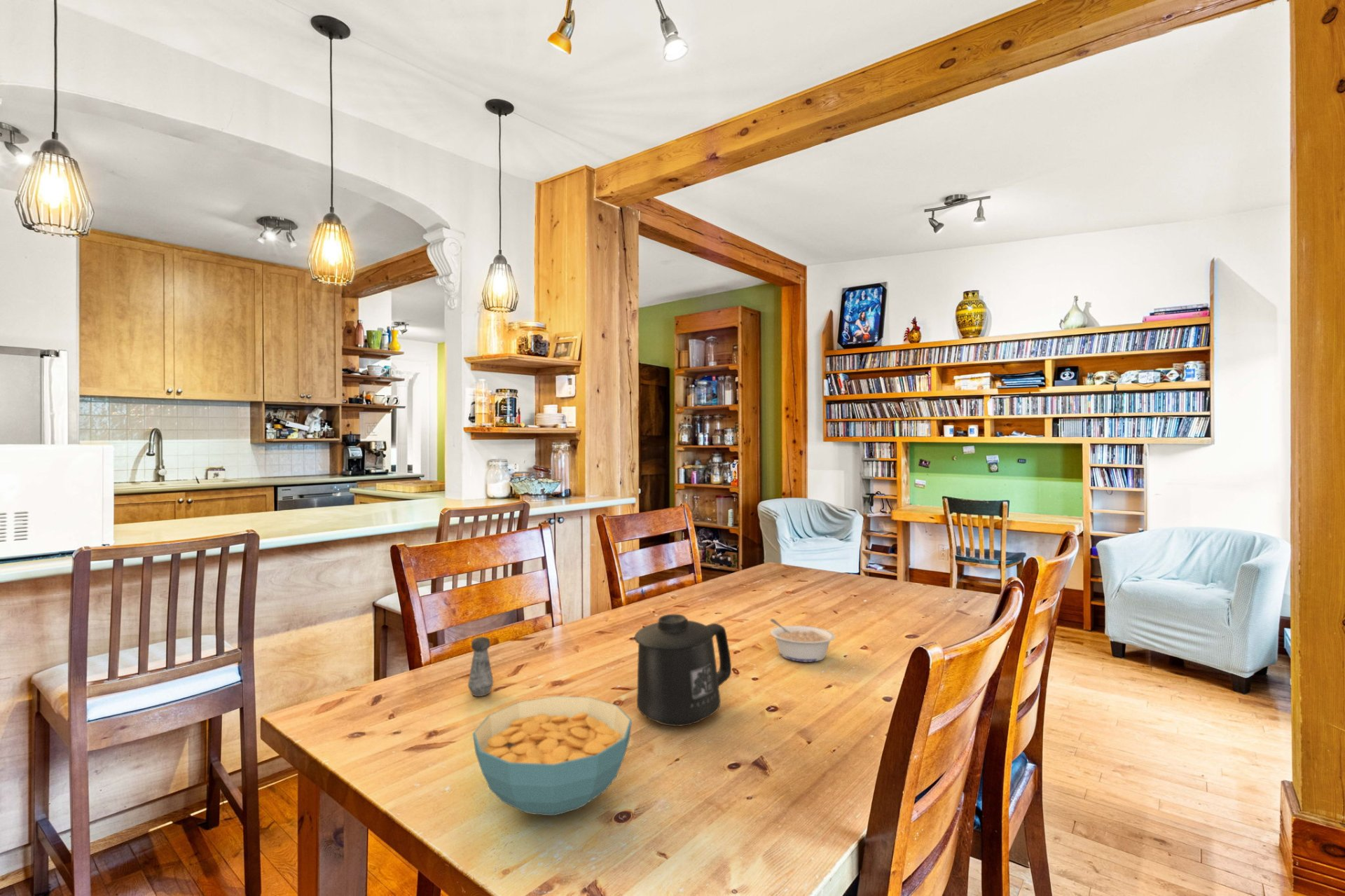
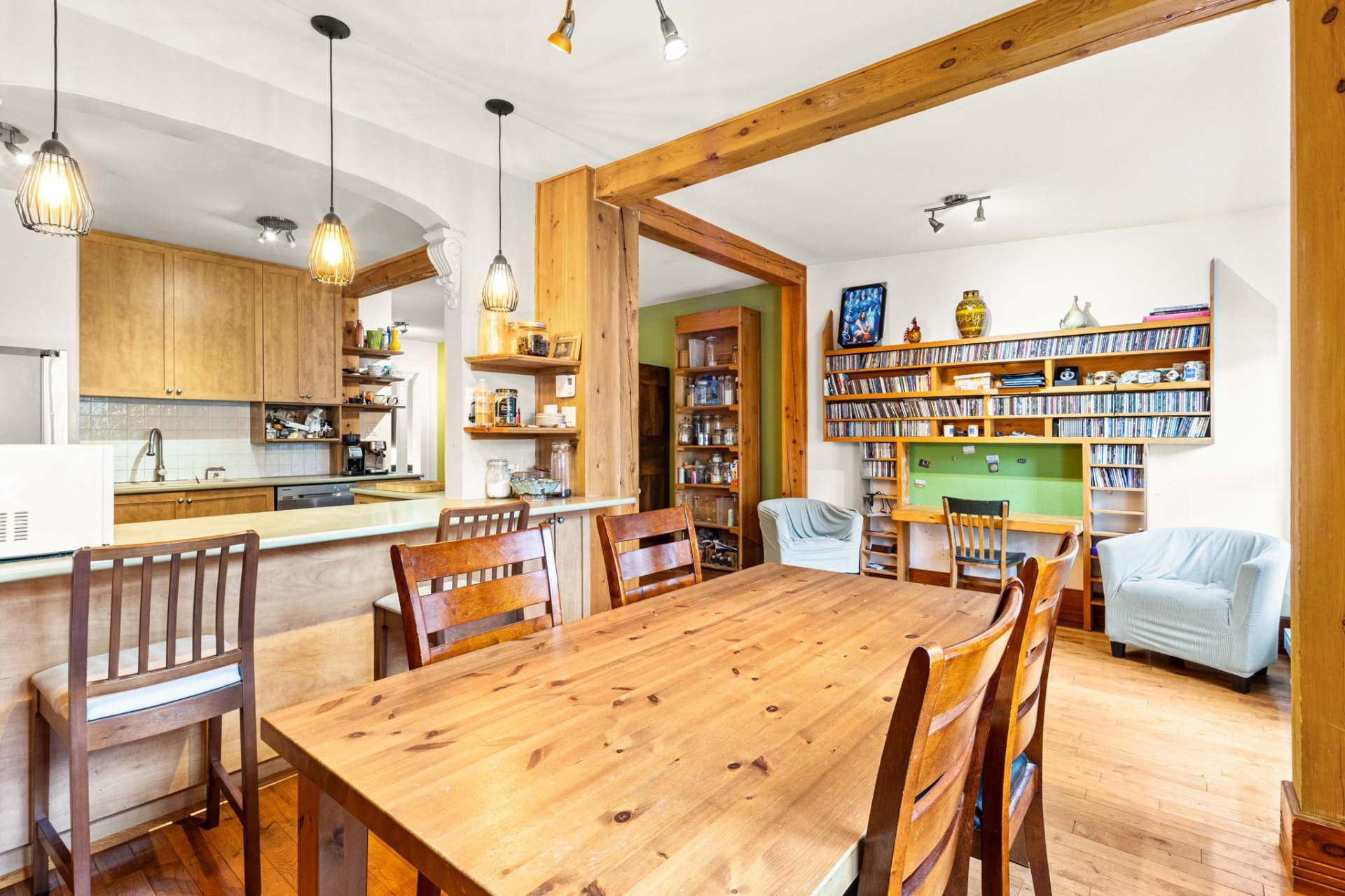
- cereal bowl [472,696,633,816]
- mug [634,614,732,727]
- legume [769,618,836,663]
- salt shaker [467,636,494,697]
